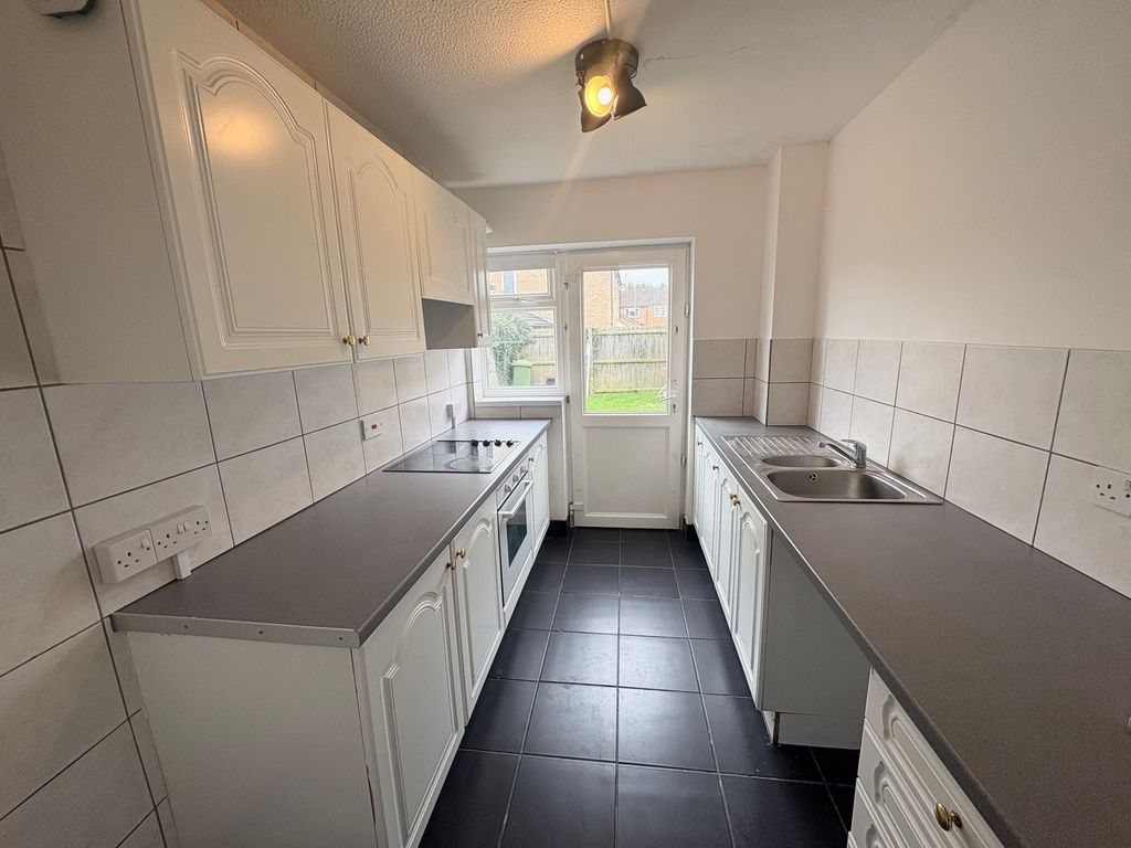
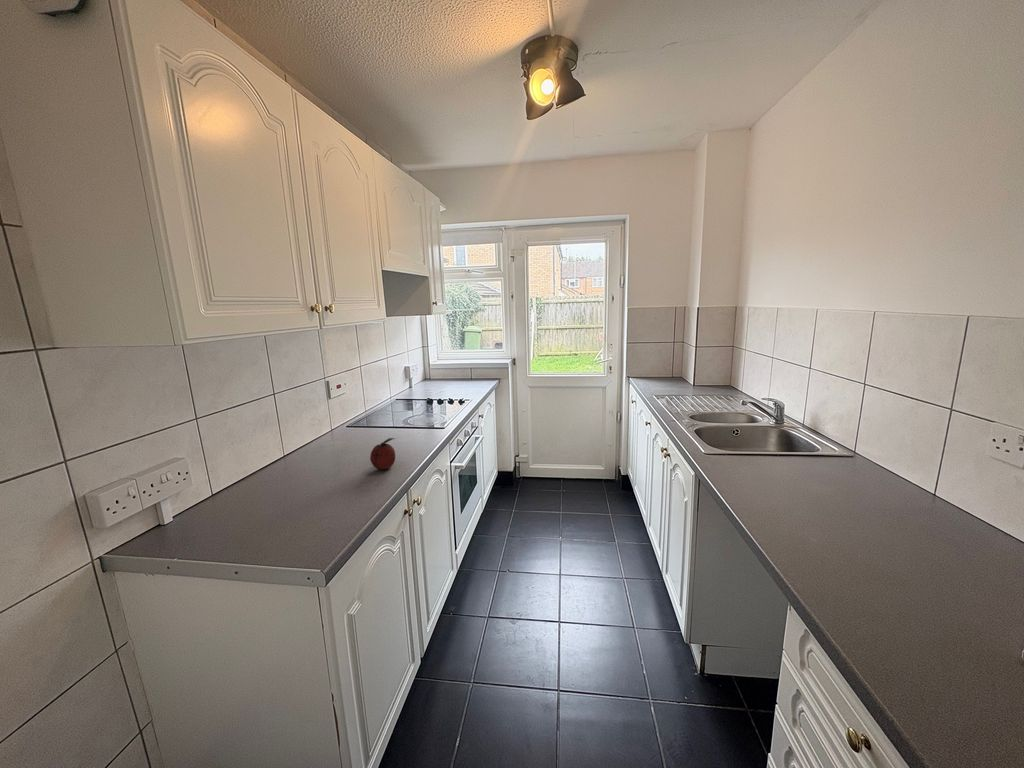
+ fruit [369,437,396,470]
